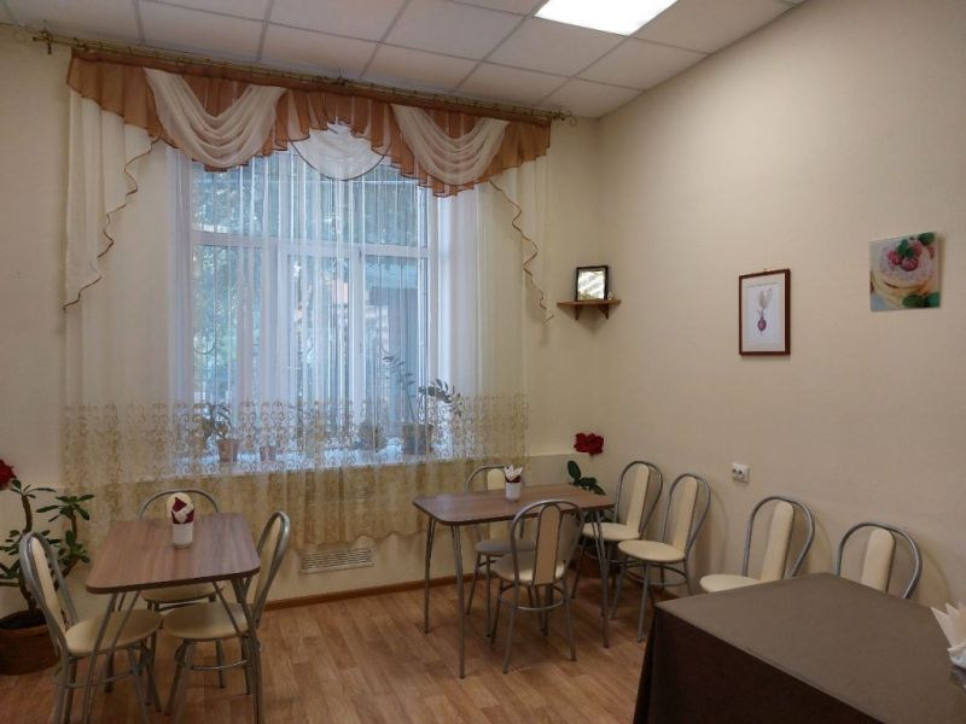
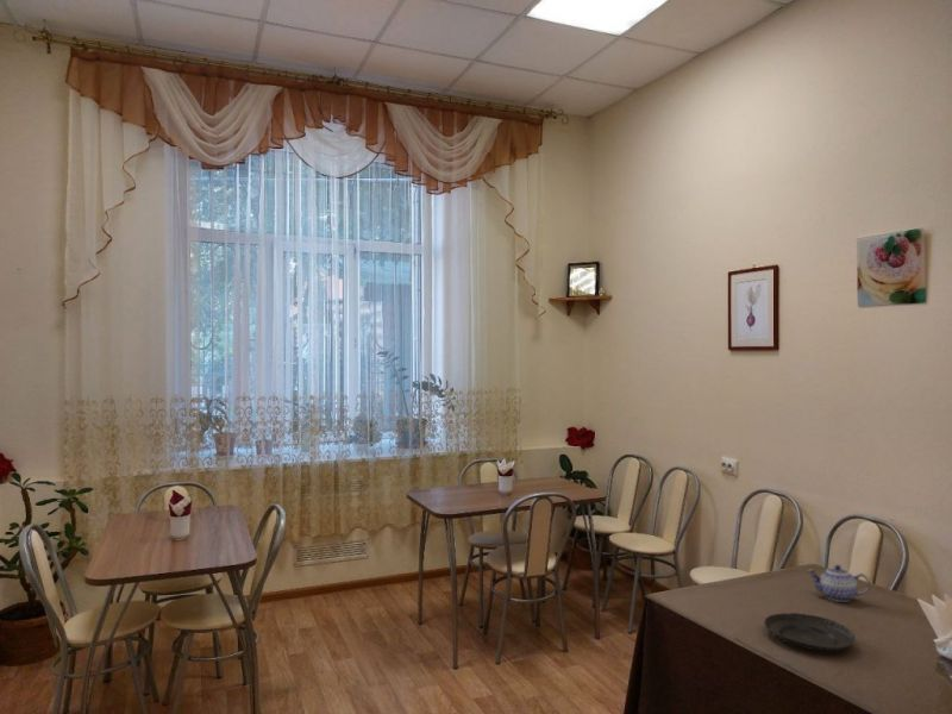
+ teapot [807,564,871,603]
+ tart tin [763,612,857,652]
